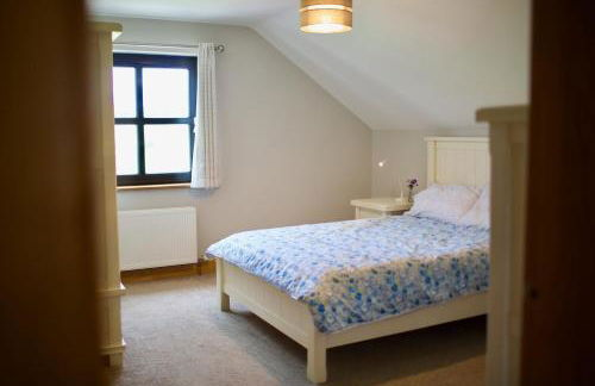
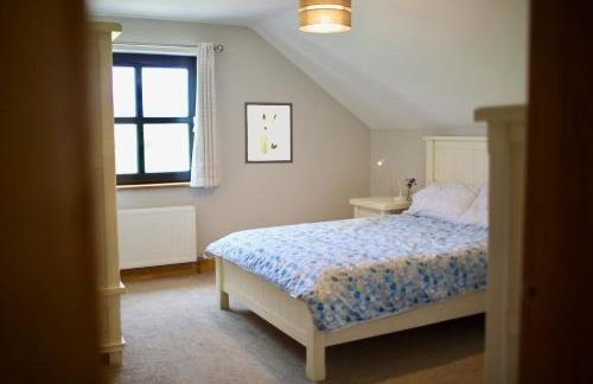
+ wall art [242,101,294,165]
